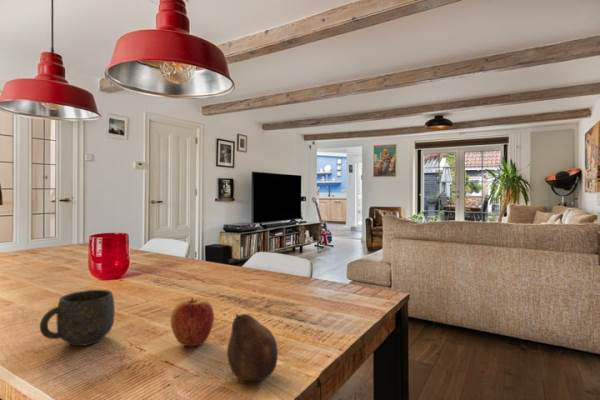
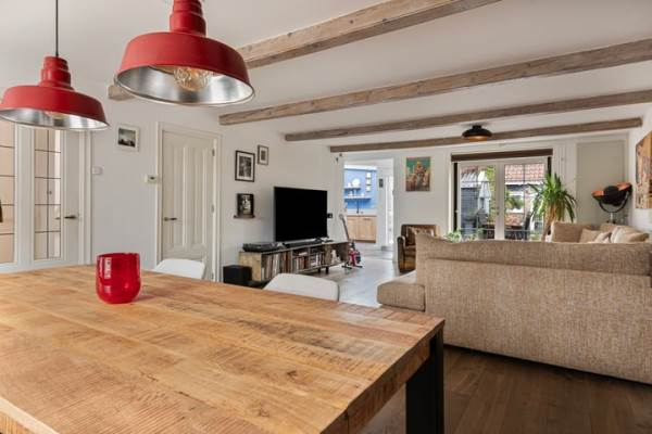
- fruit [226,313,279,382]
- mug [39,289,116,347]
- apple [170,297,215,347]
